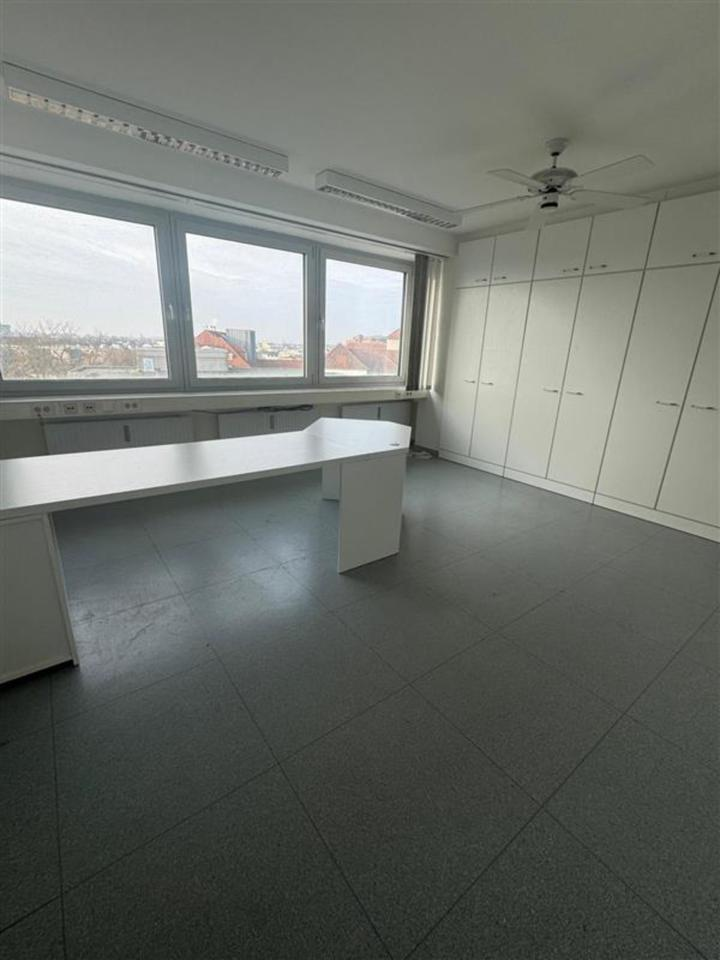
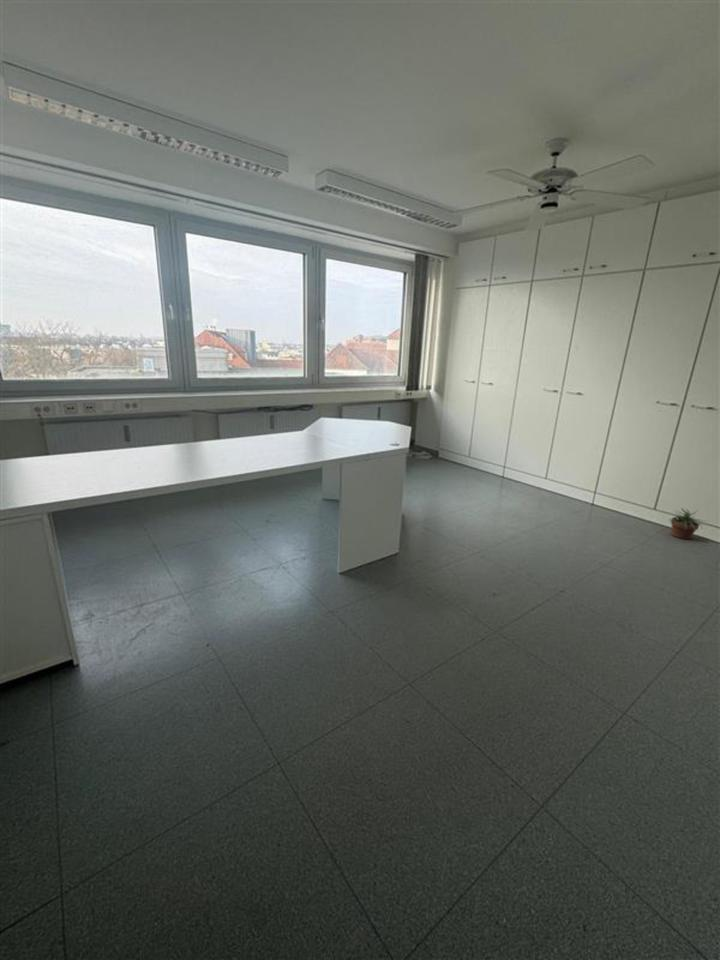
+ potted plant [669,507,710,540]
